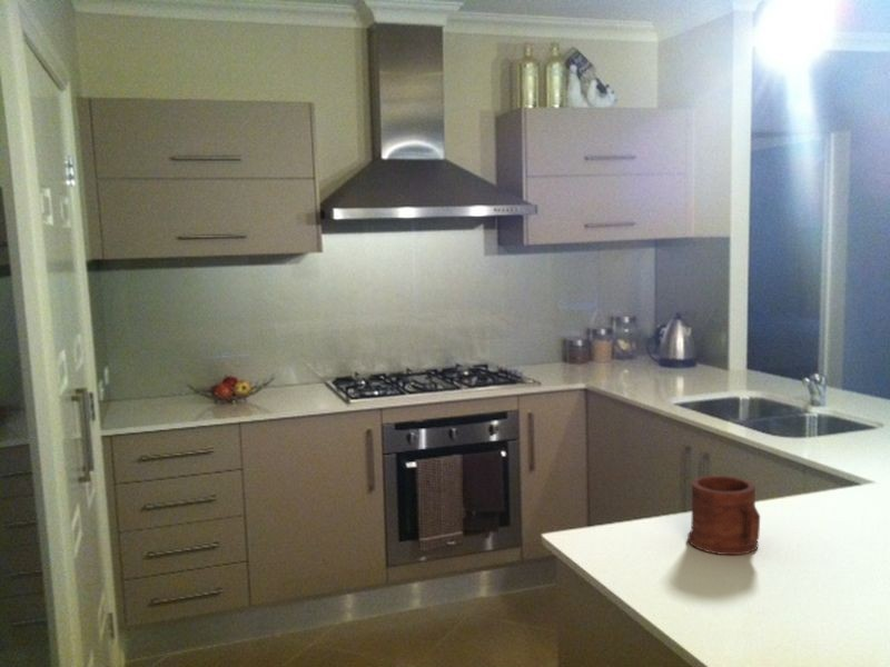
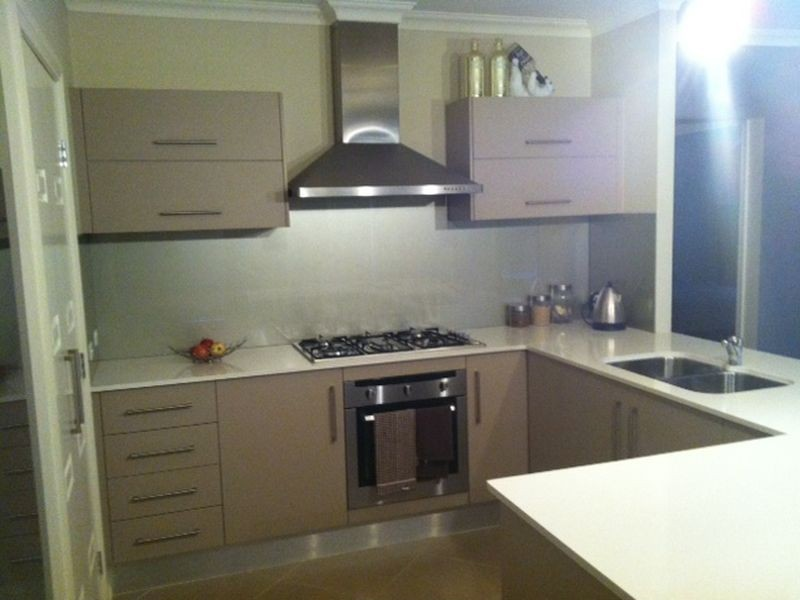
- mug [686,475,761,556]
